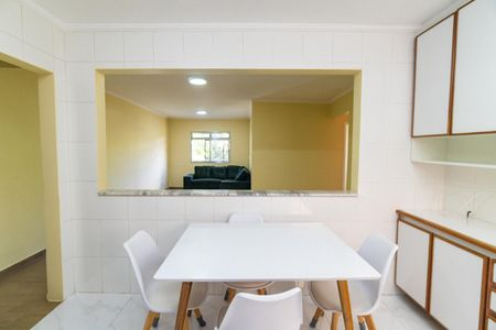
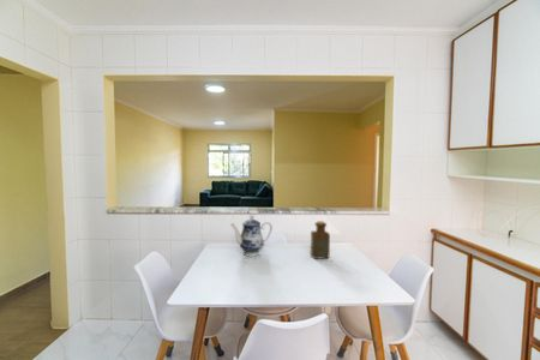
+ bottle [310,220,331,260]
+ teapot [229,214,274,258]
